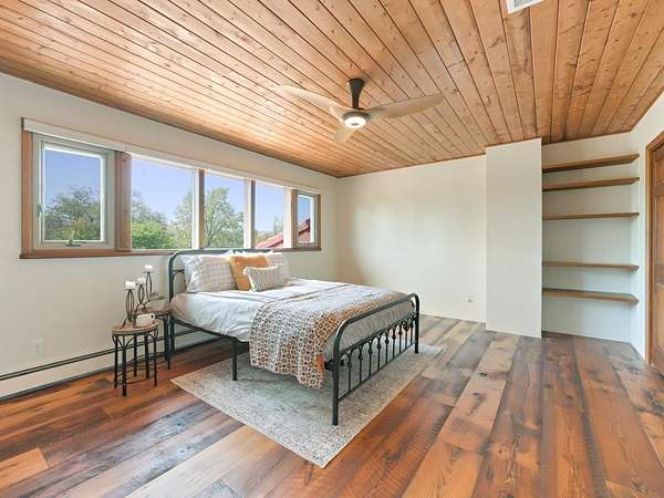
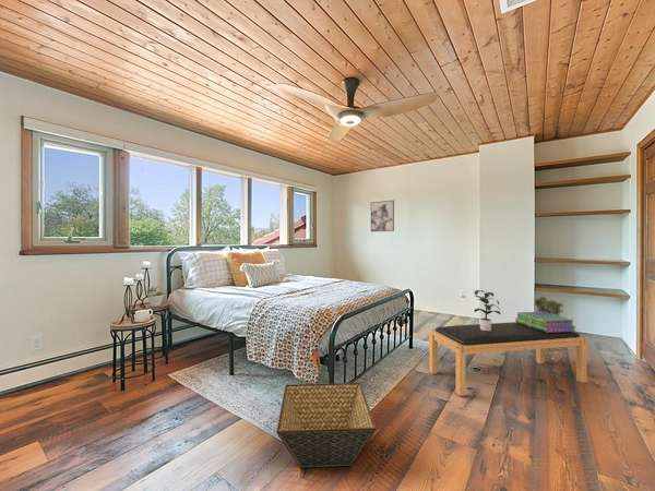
+ stack of books [514,311,576,333]
+ bench [428,321,588,397]
+ wall art [370,200,395,232]
+ basket [275,382,377,469]
+ potted plant [473,289,501,331]
+ potted plant [534,295,564,316]
